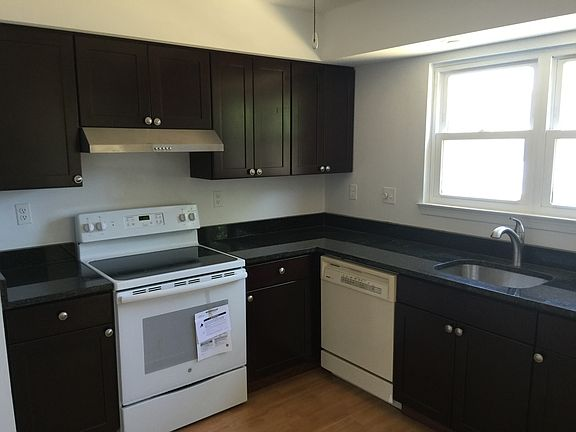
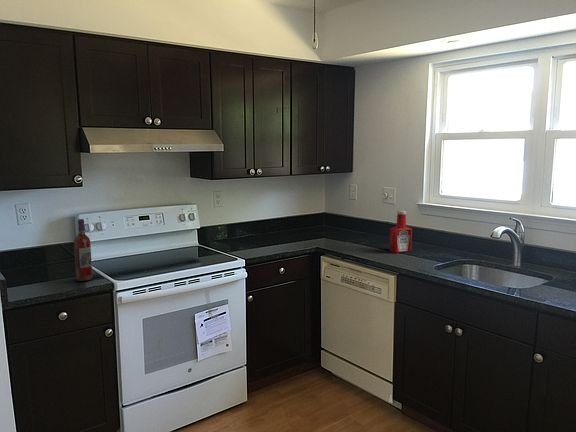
+ soap bottle [389,210,413,254]
+ wine bottle [73,218,93,282]
